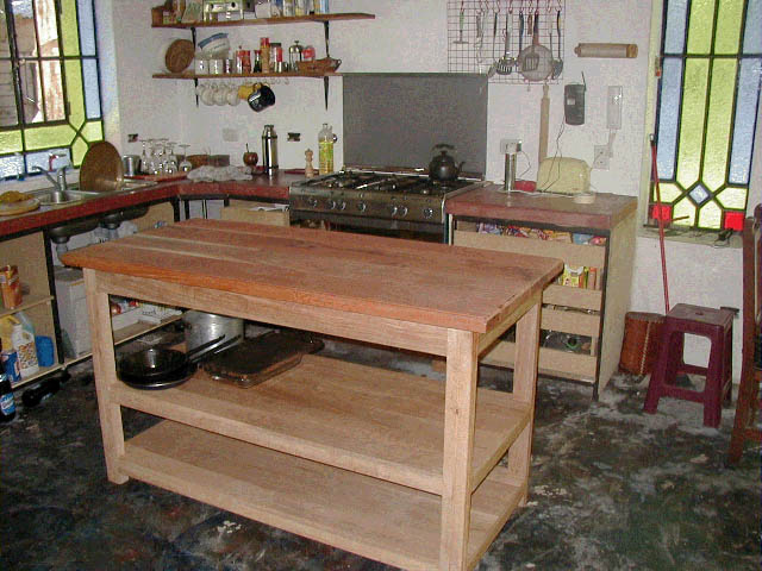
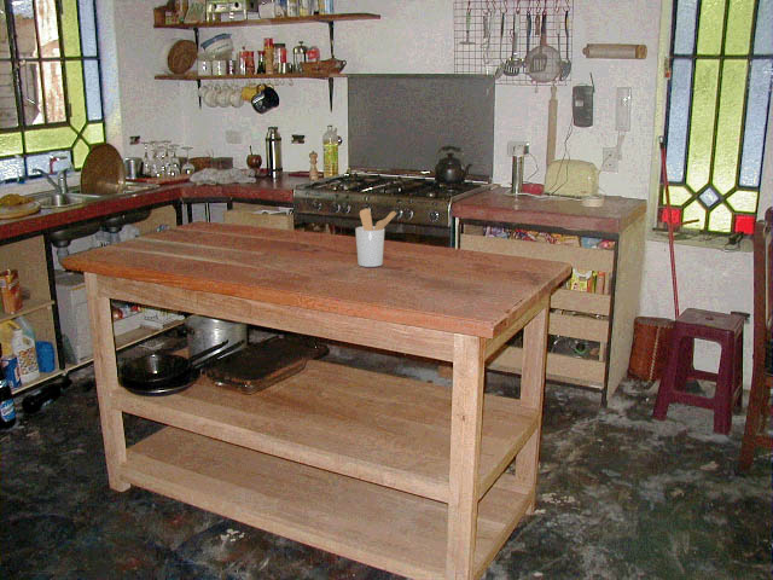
+ utensil holder [354,208,399,268]
